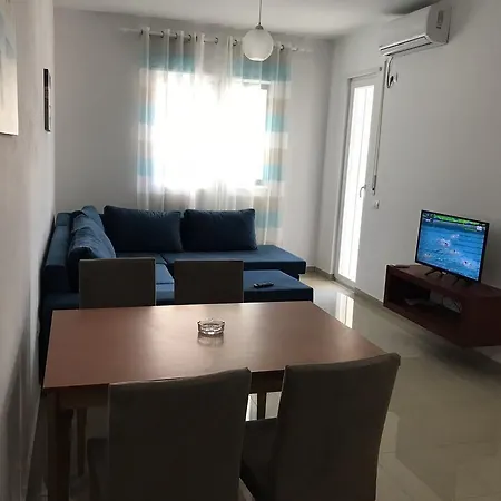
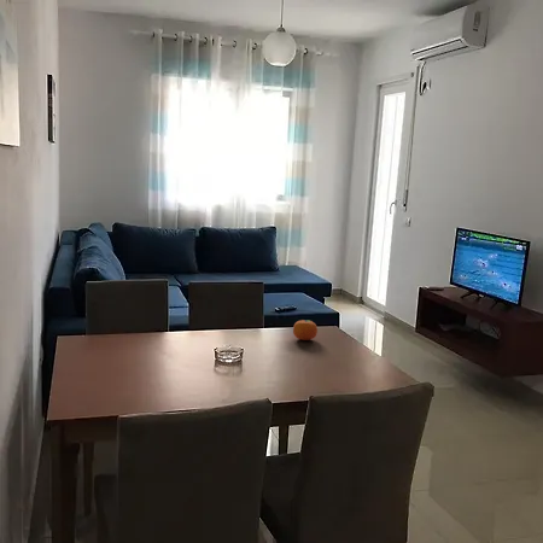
+ fruit [292,319,319,341]
